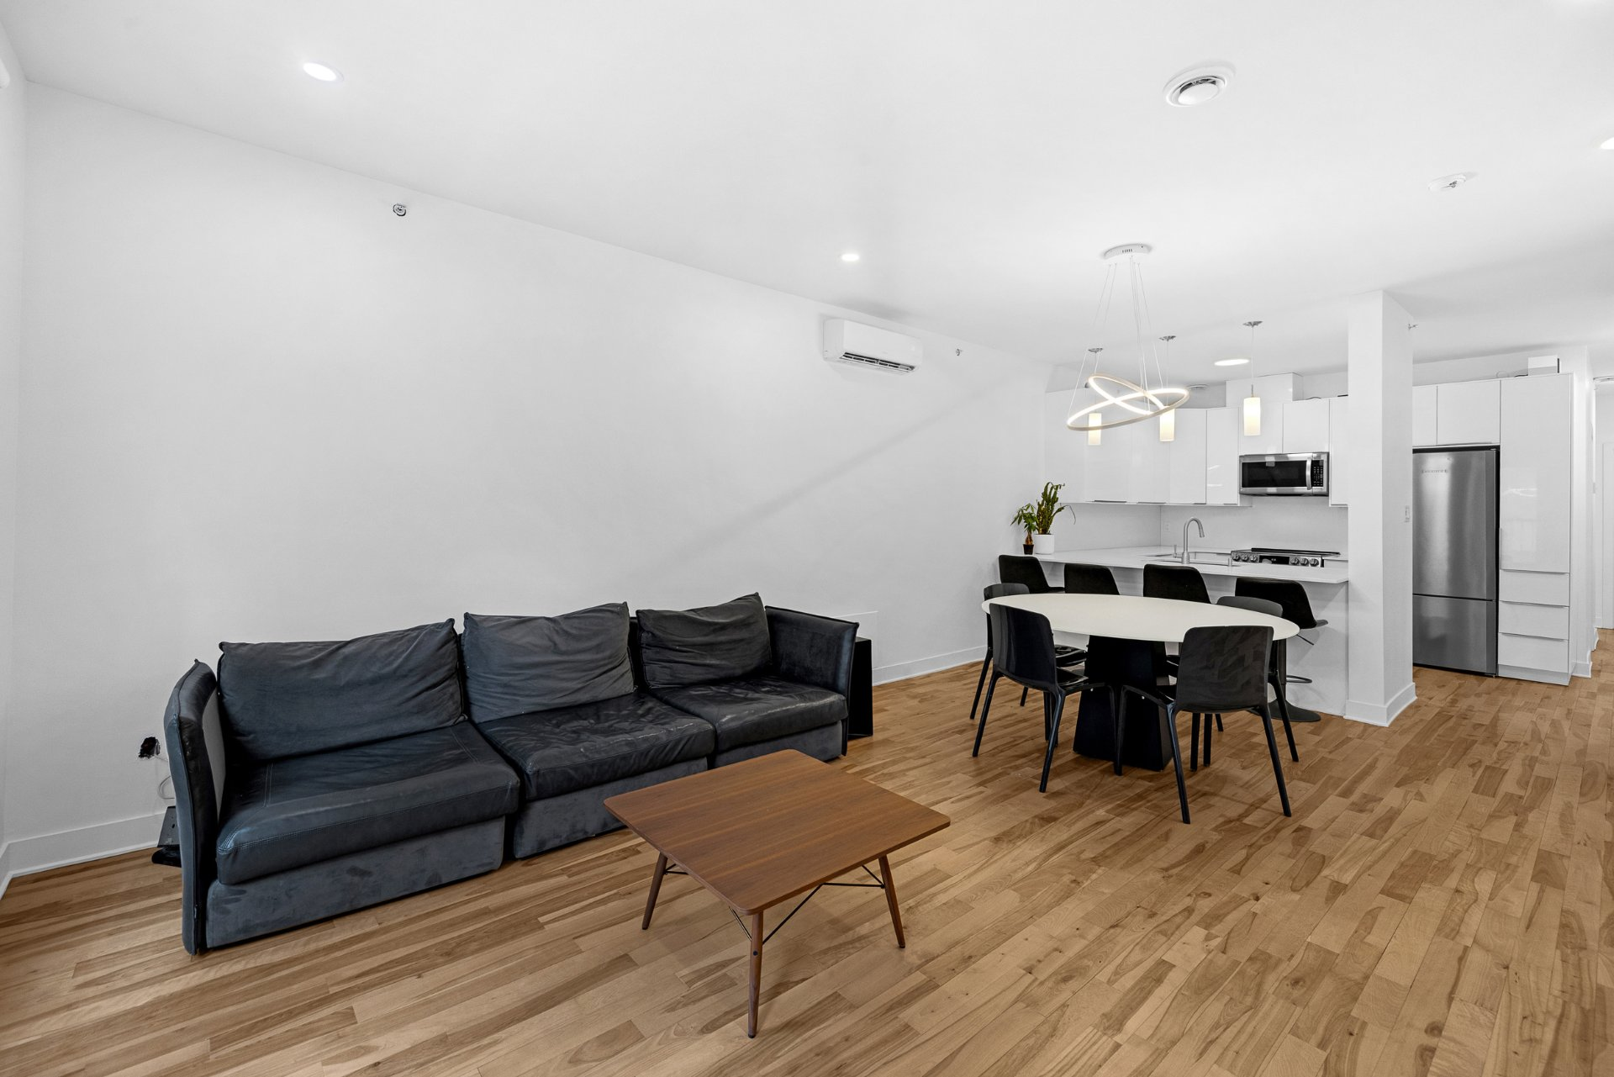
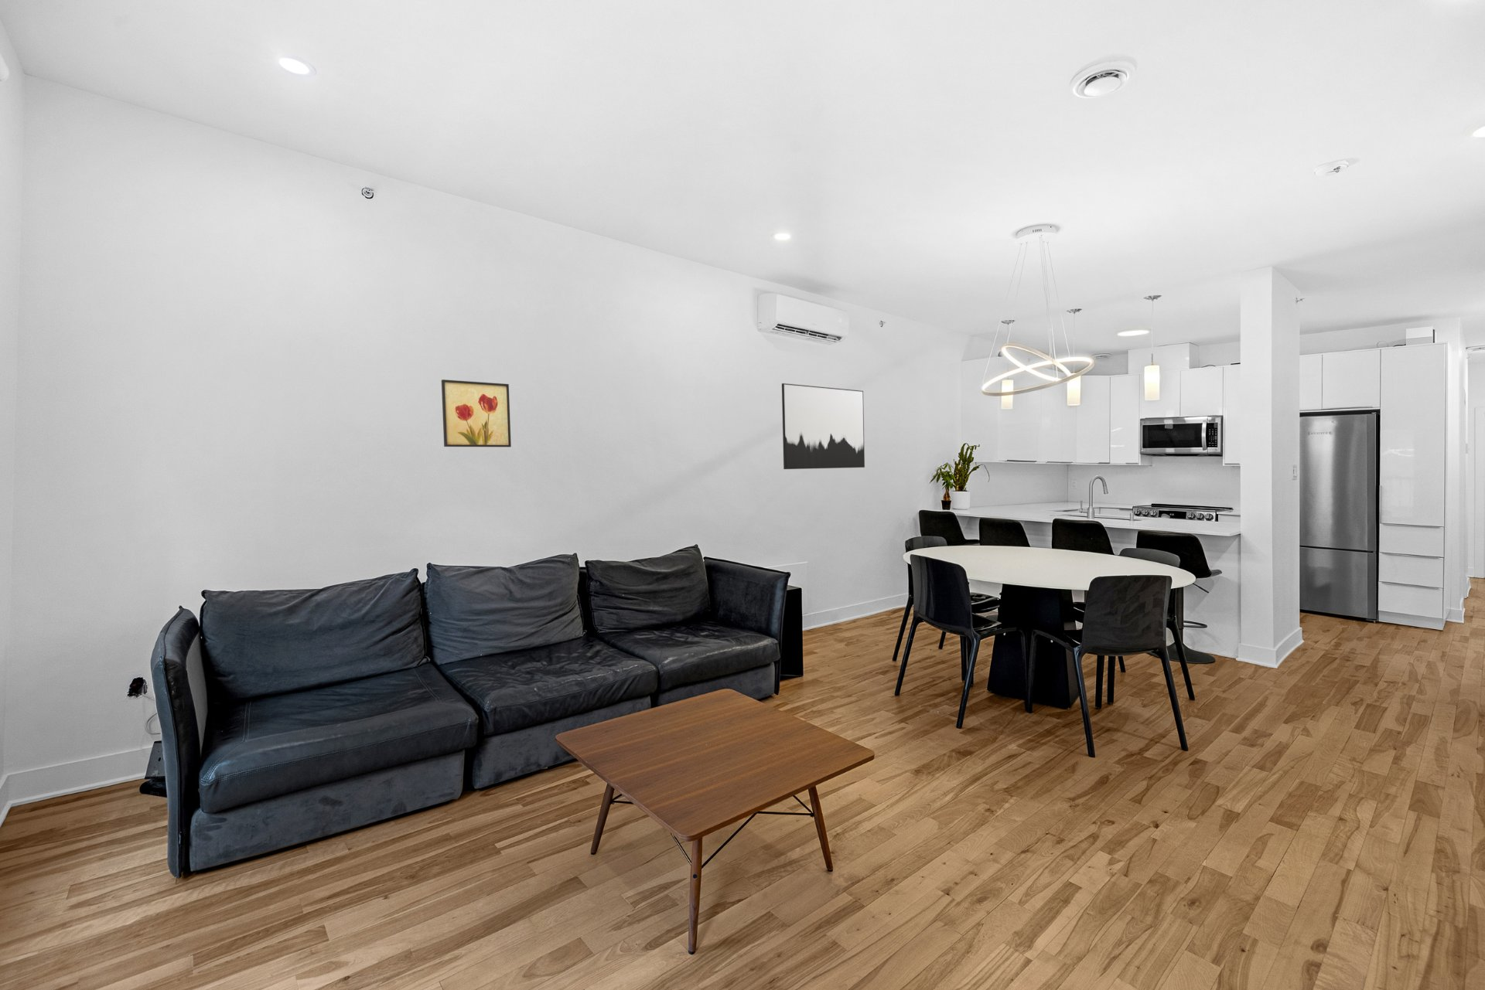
+ wall art [441,379,512,447]
+ wall art [781,382,866,470]
